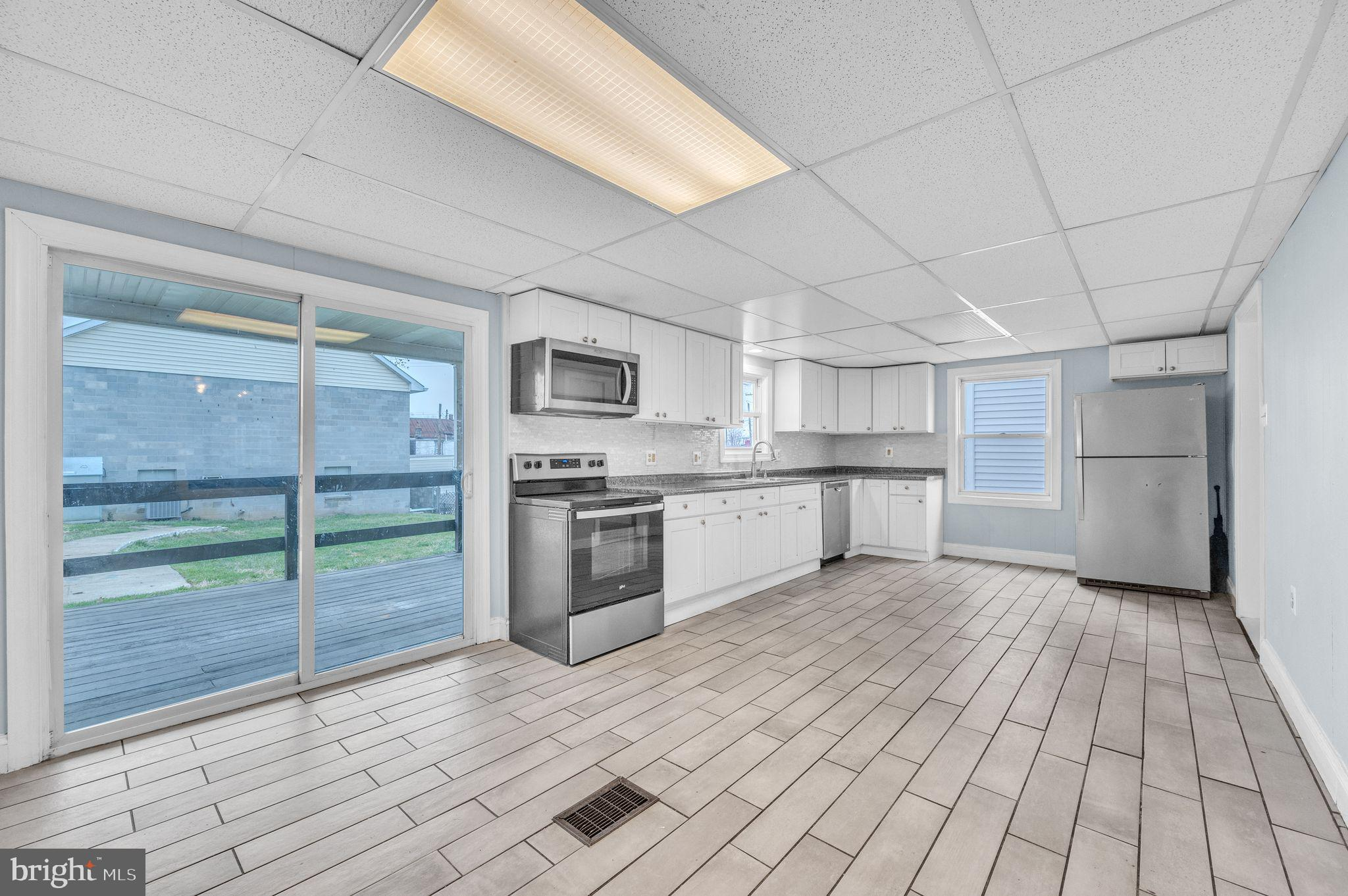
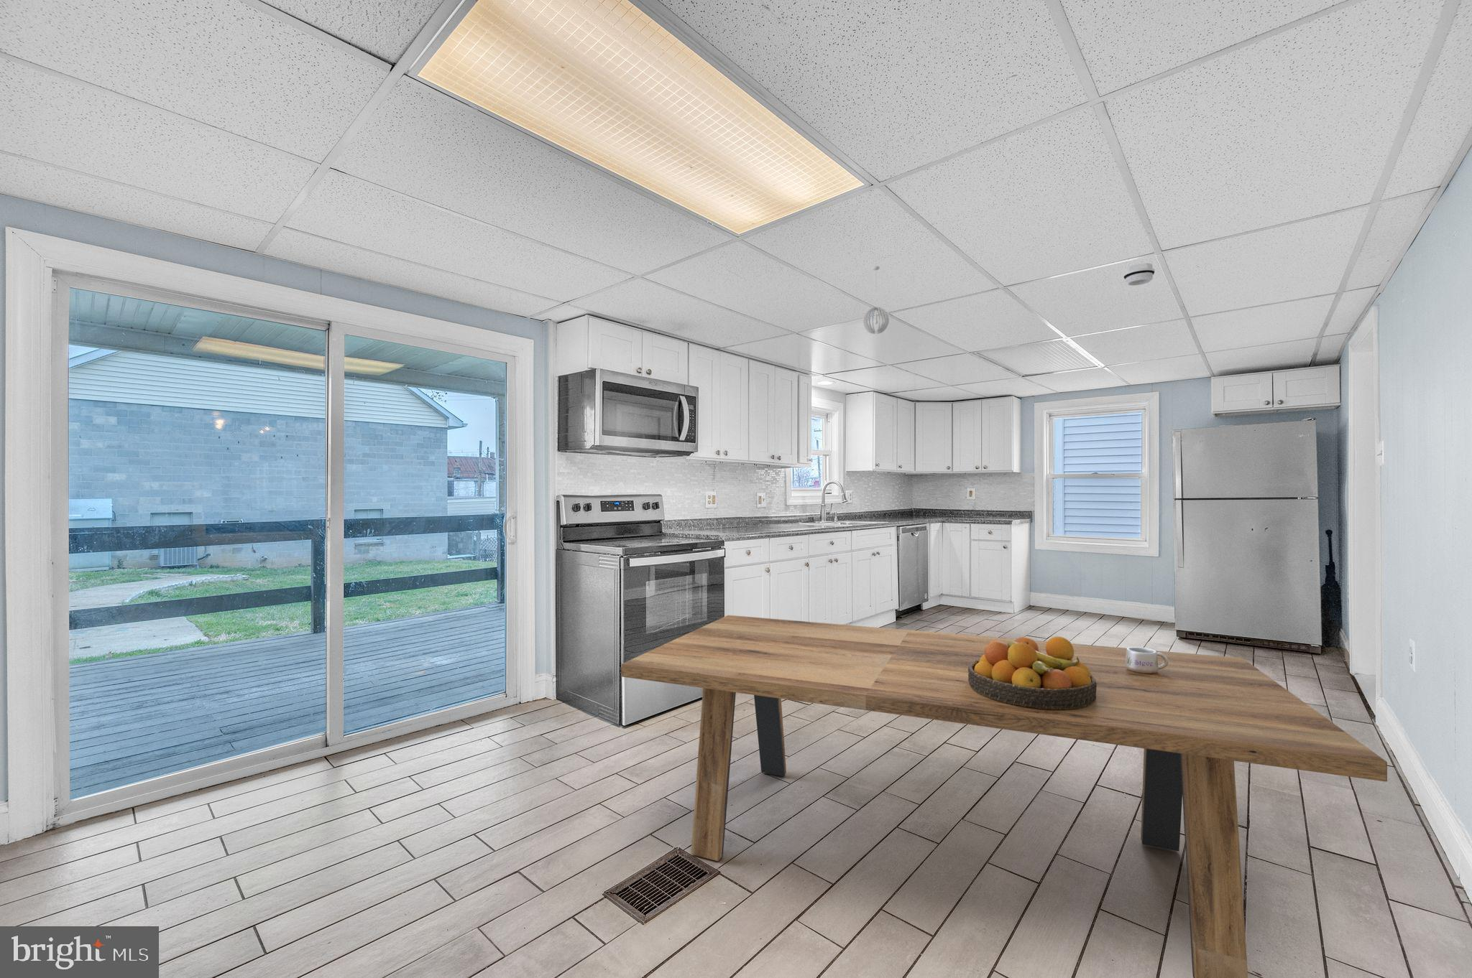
+ dining table [621,615,1388,978]
+ pendant light [863,265,890,335]
+ mug [1126,646,1168,673]
+ smoke detector [1123,263,1155,286]
+ fruit bowl [969,635,1096,709]
